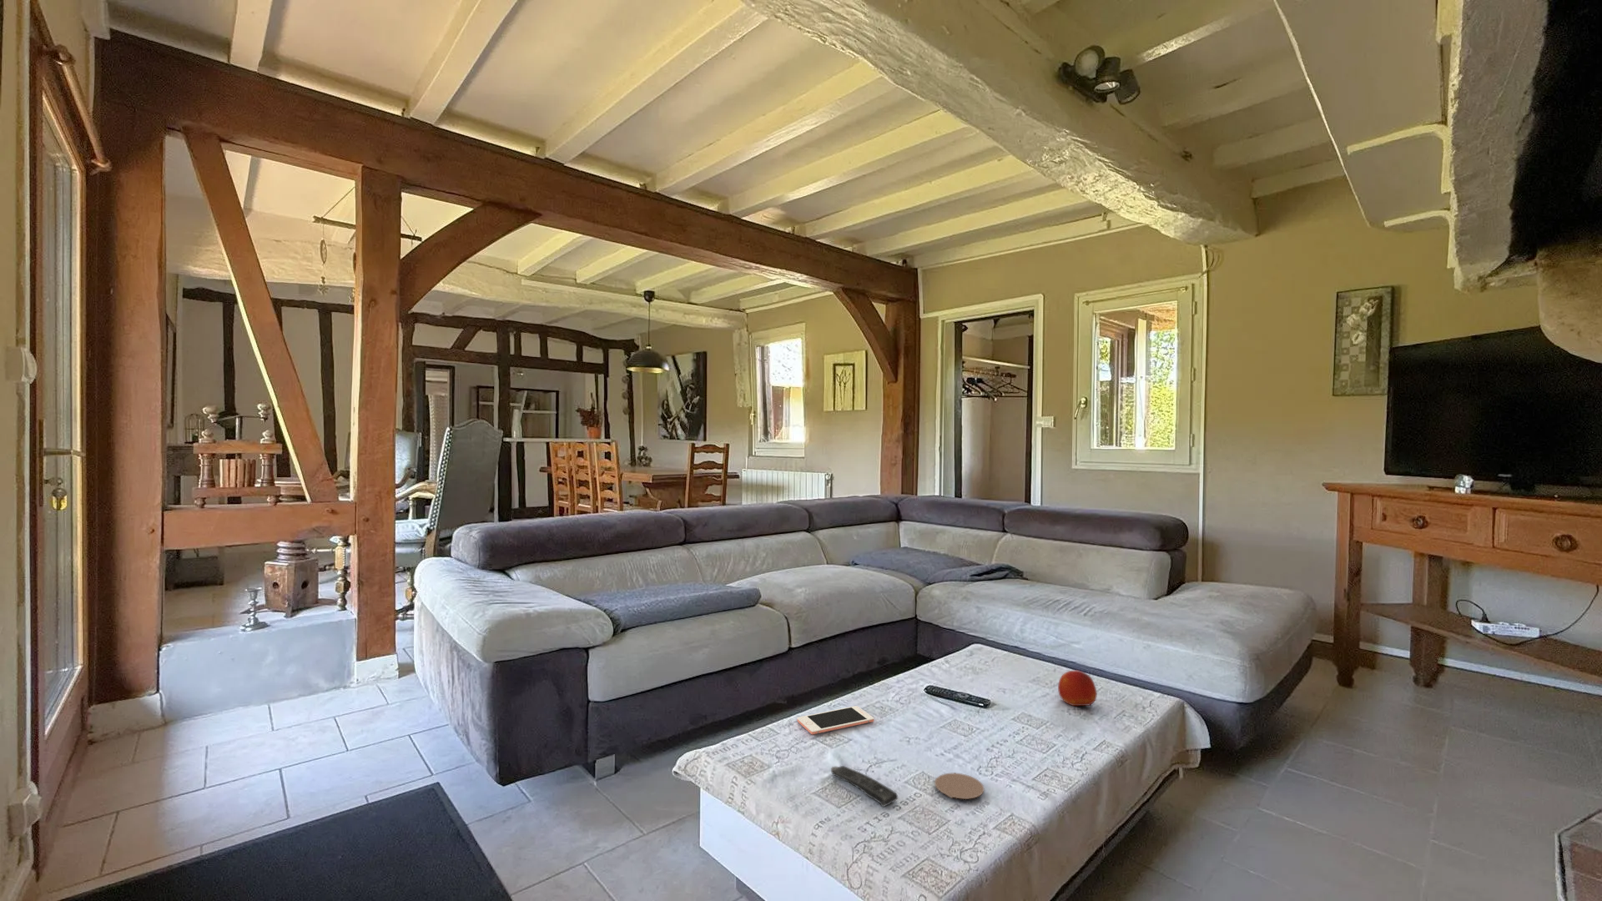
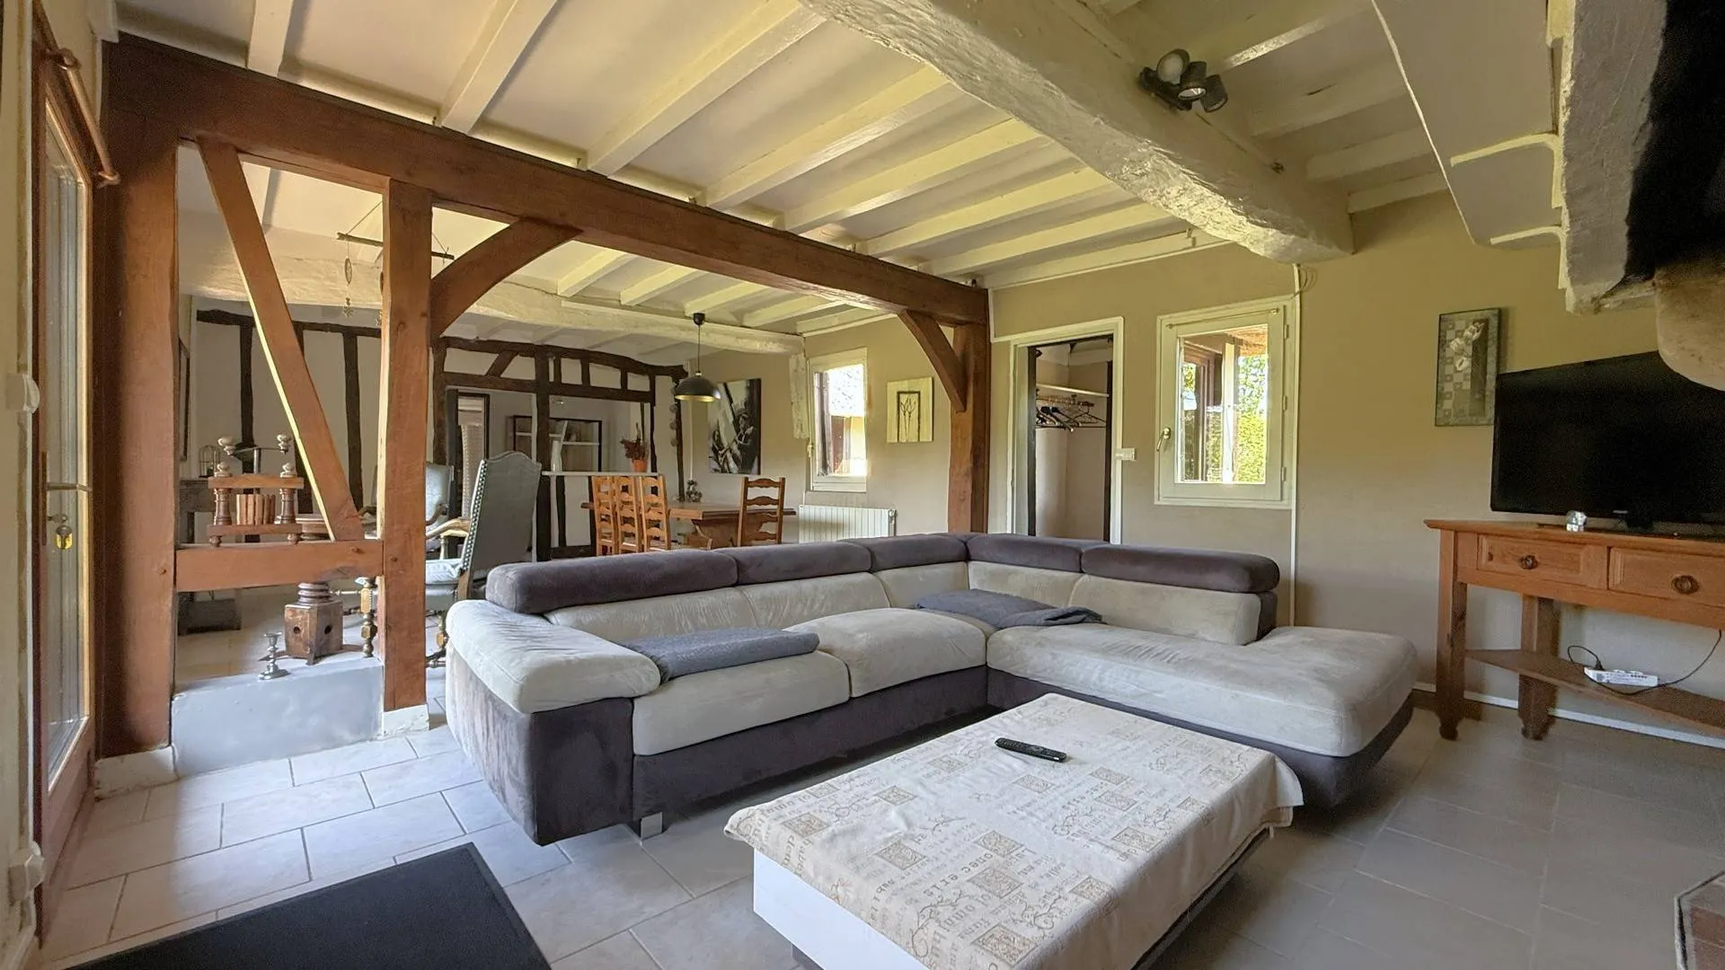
- coaster [934,772,986,800]
- cell phone [797,705,875,735]
- fruit [1057,669,1098,707]
- remote control [831,765,899,807]
